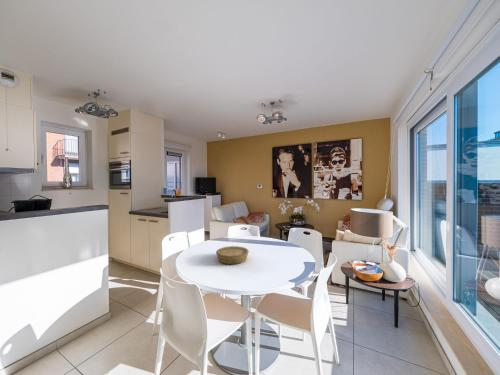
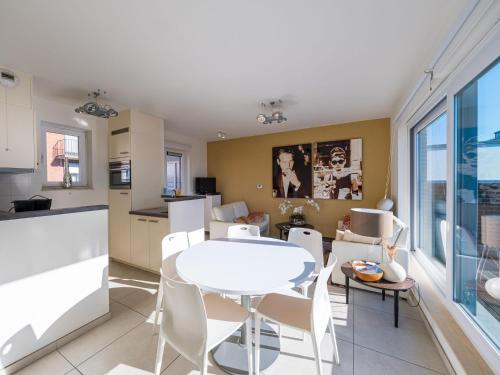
- bowl [215,245,250,265]
